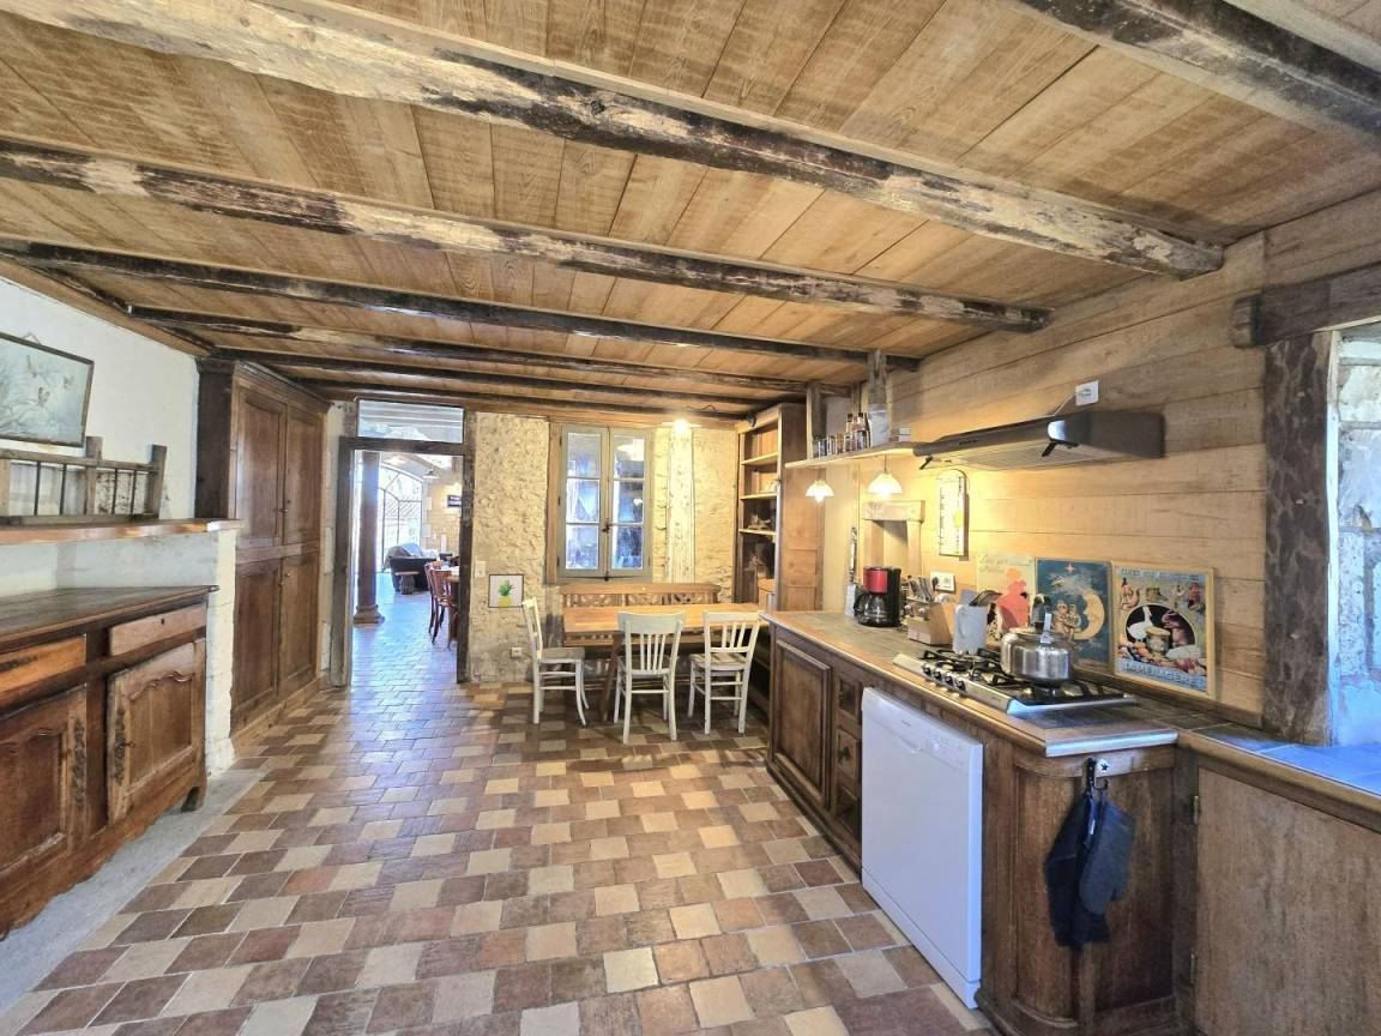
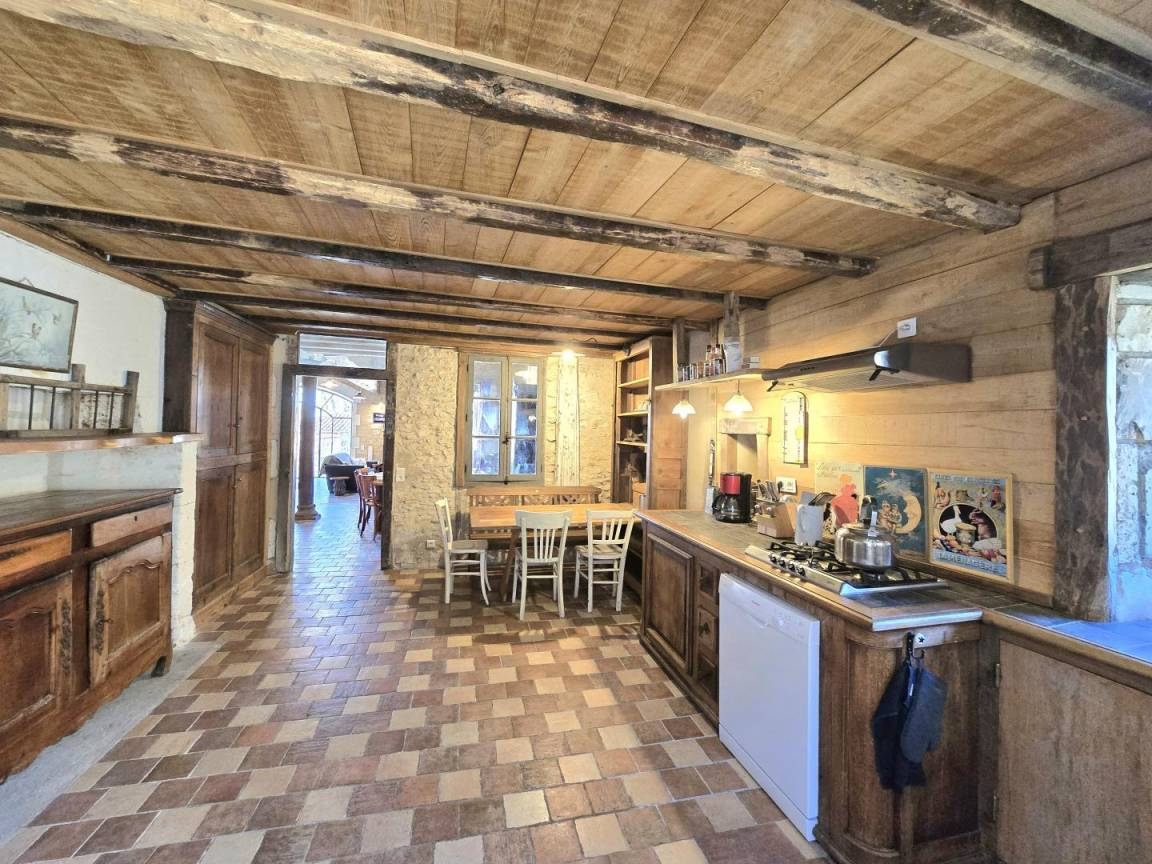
- wall art [487,573,525,609]
